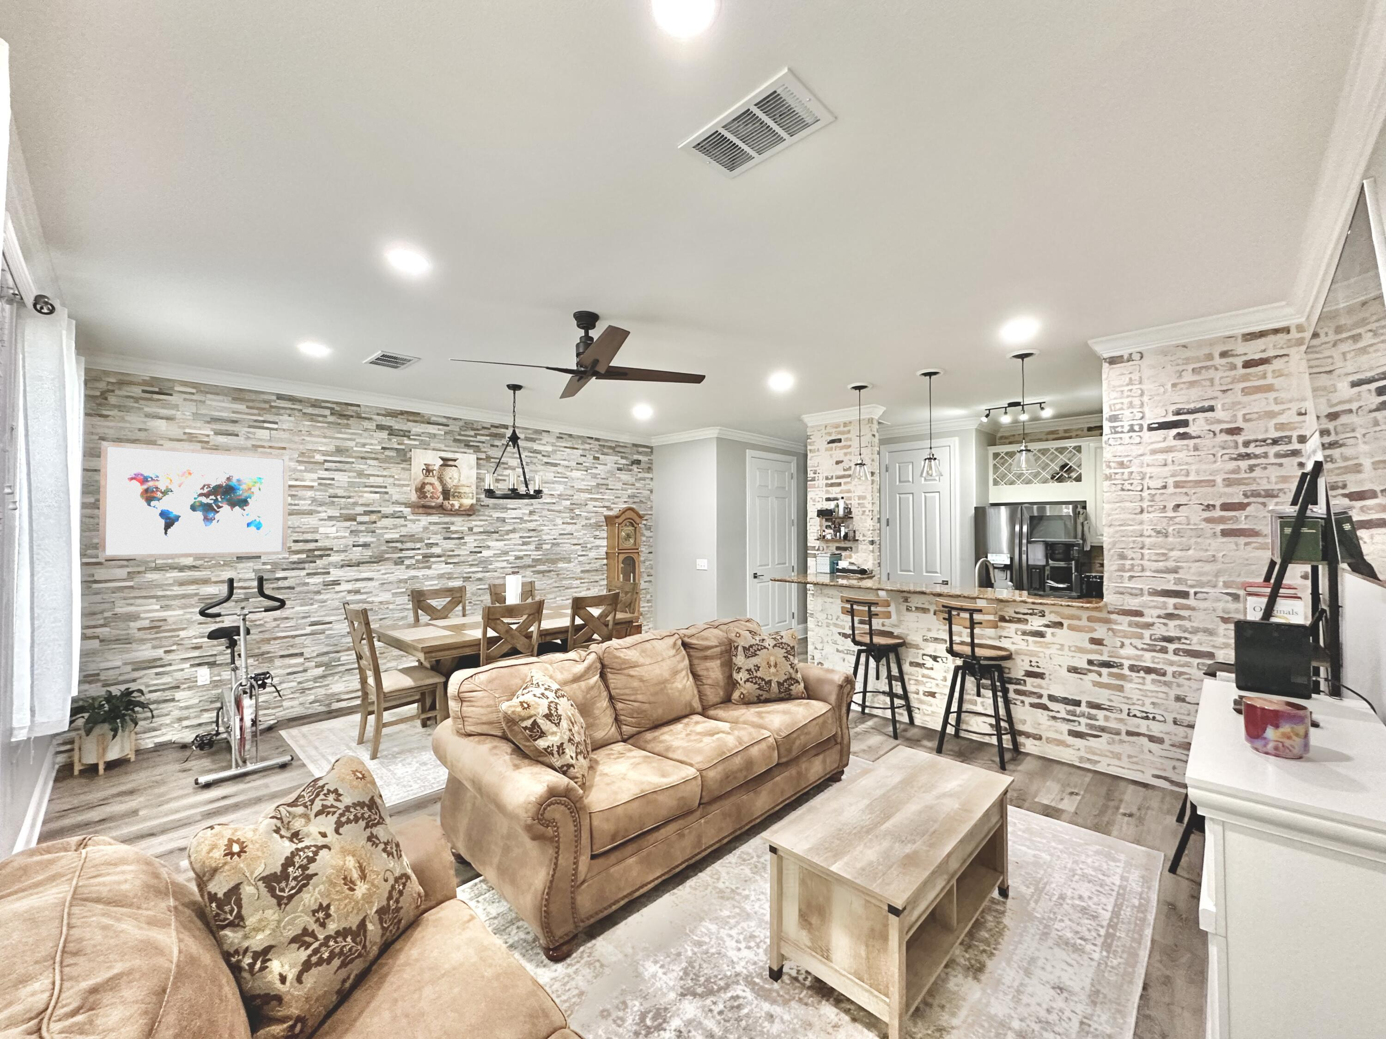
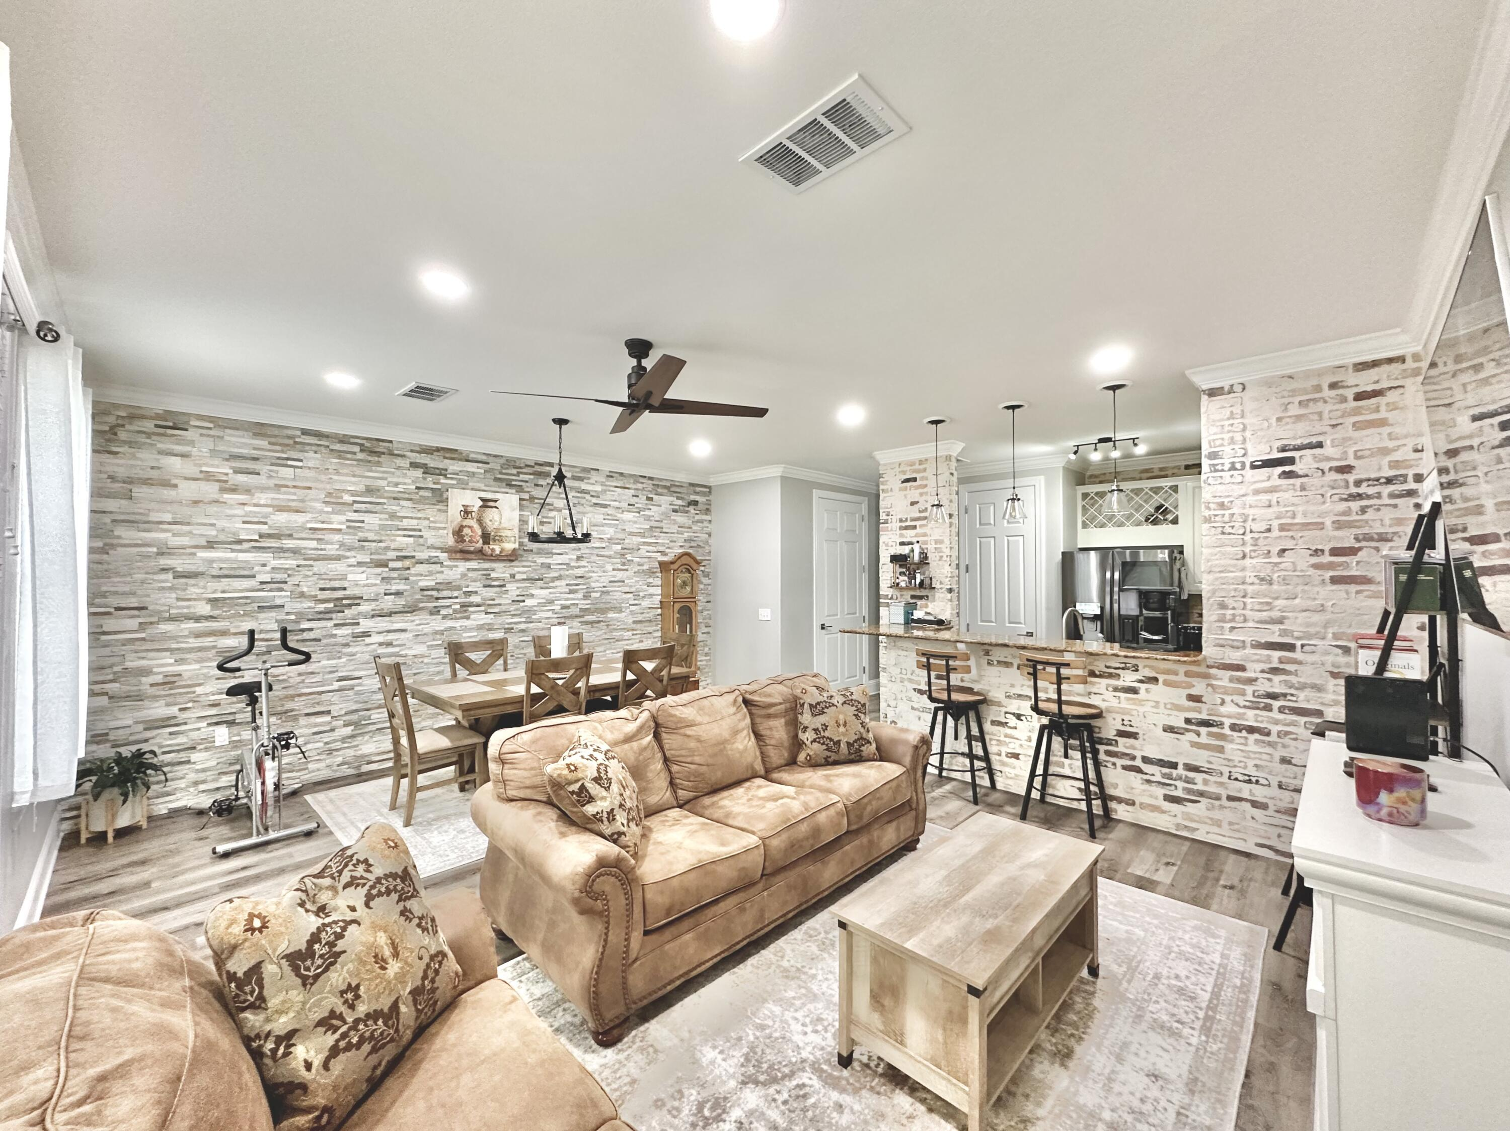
- wall art [98,441,289,560]
